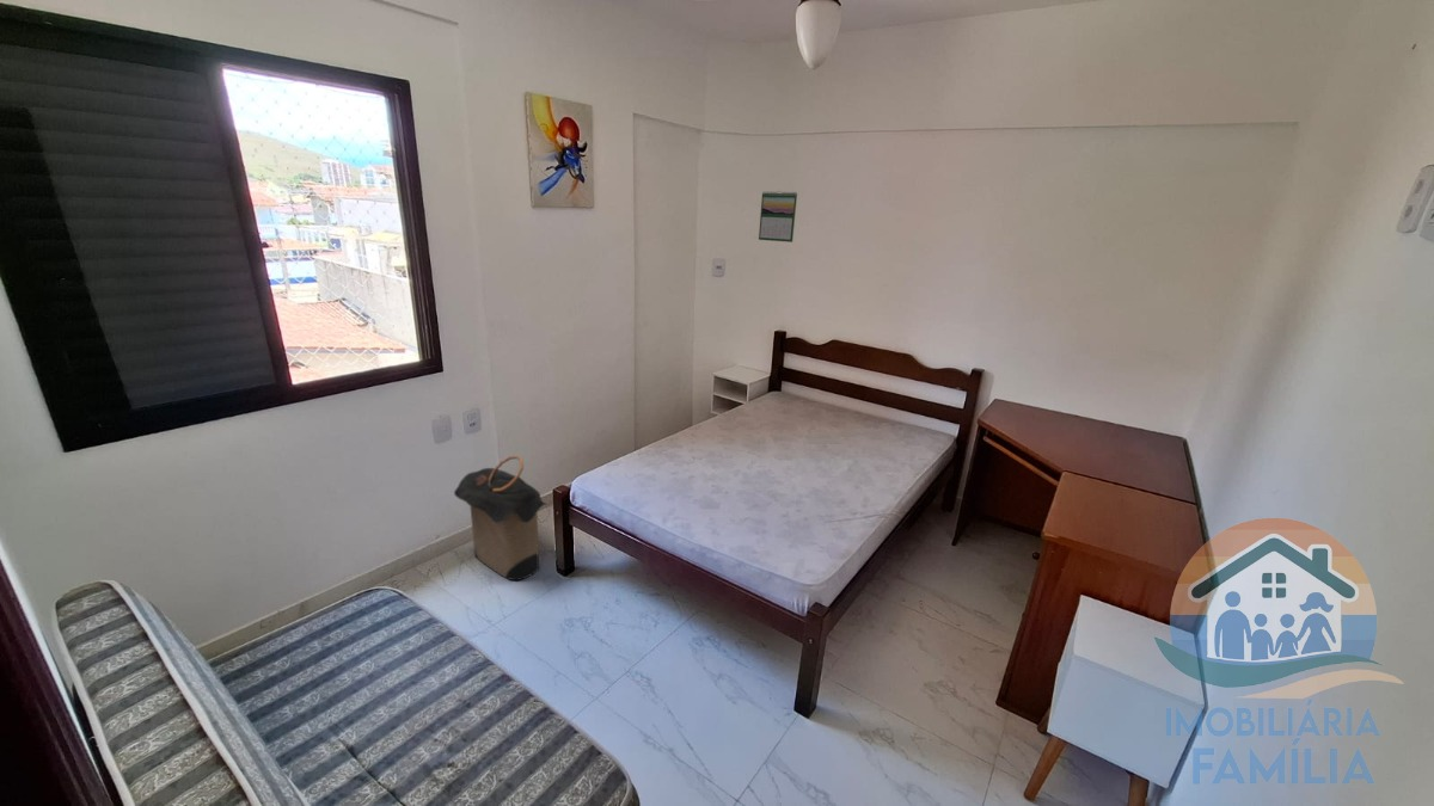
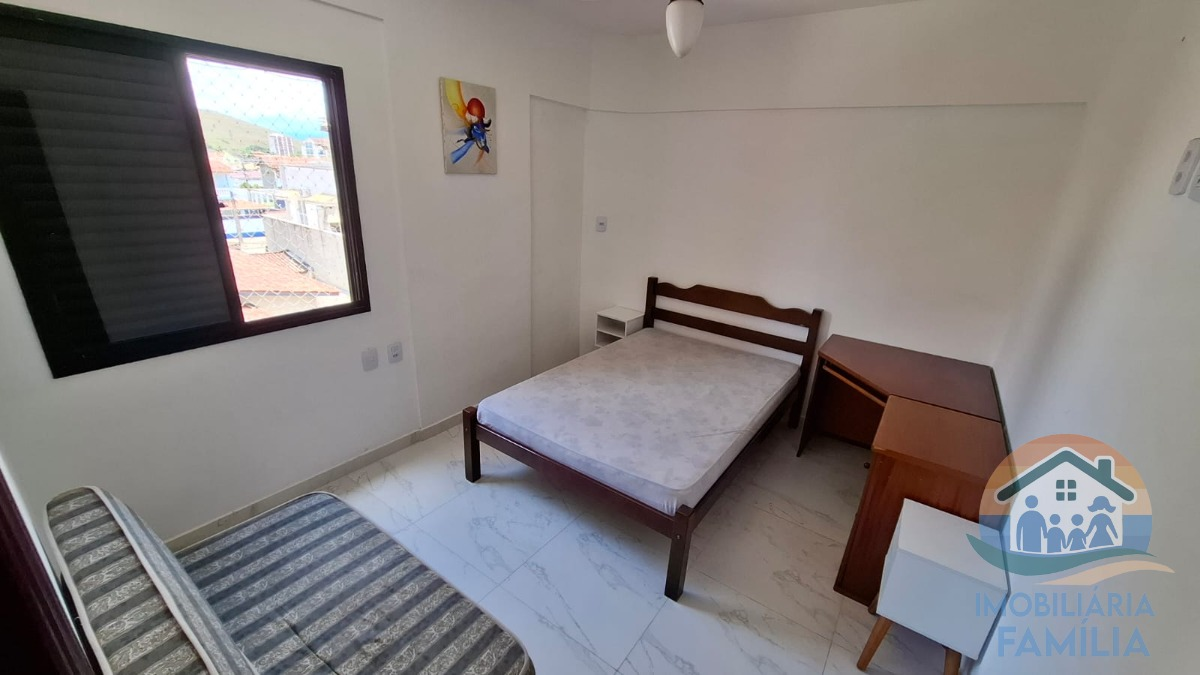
- laundry hamper [453,455,547,582]
- calendar [758,190,798,244]
